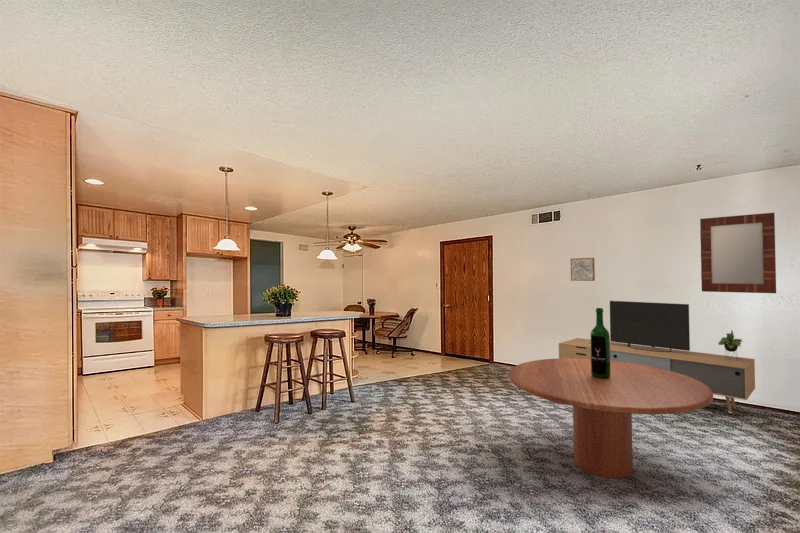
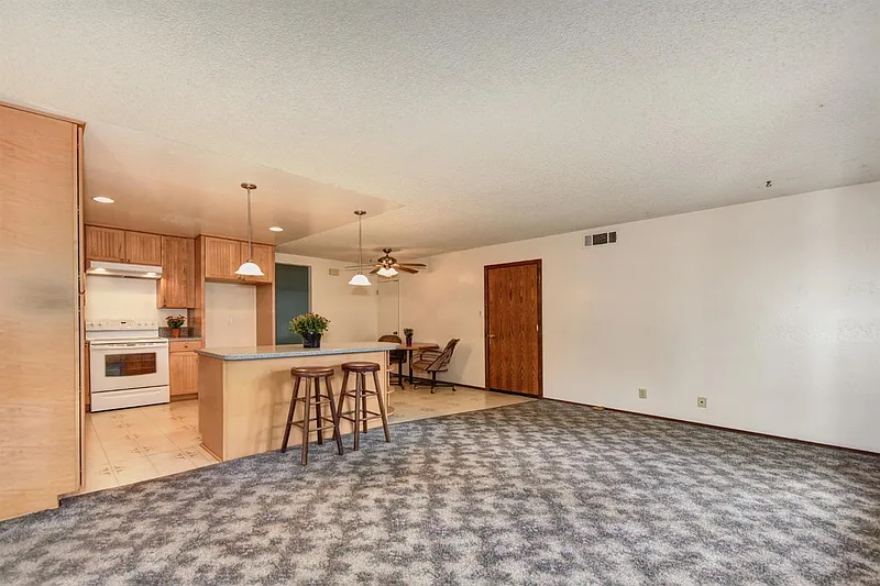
- media console [558,300,756,413]
- wall art [570,257,596,282]
- home mirror [699,212,777,294]
- dining table [508,307,714,479]
